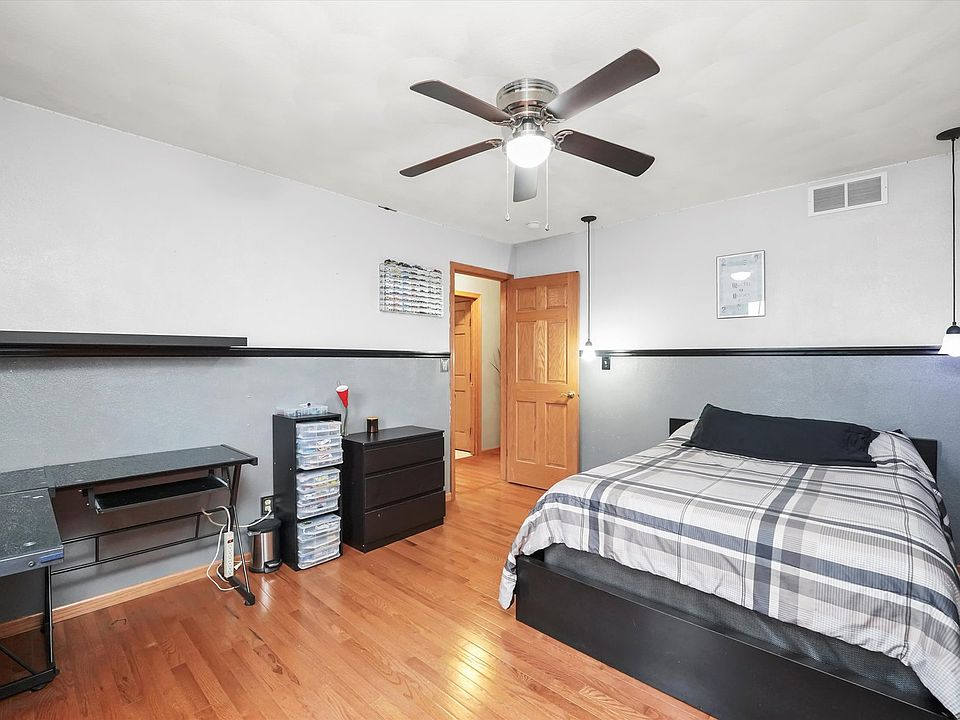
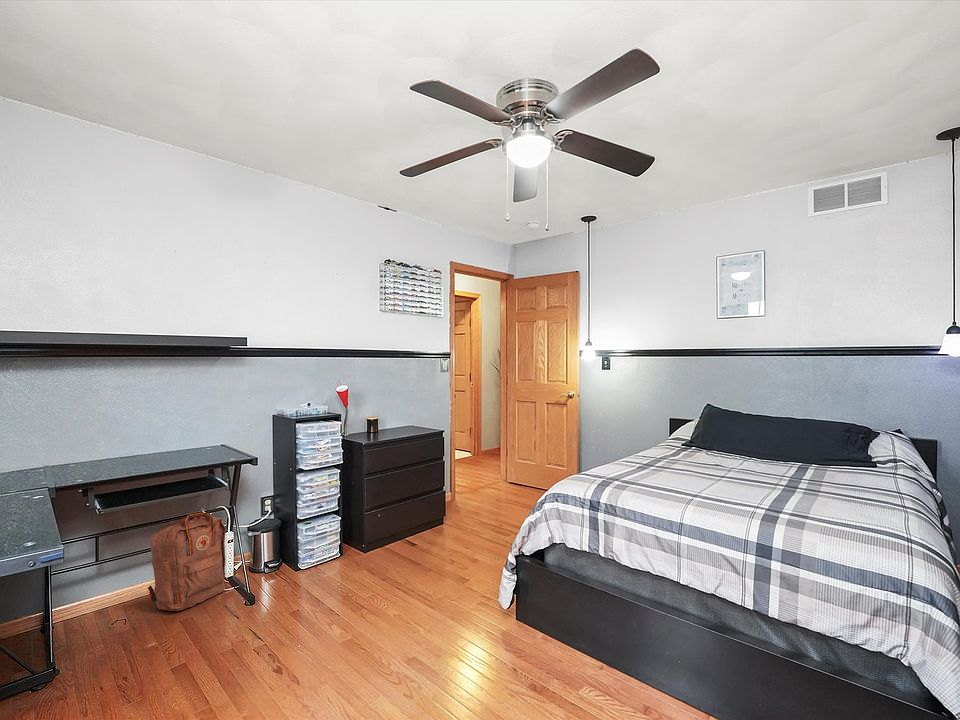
+ backpack [147,512,227,612]
